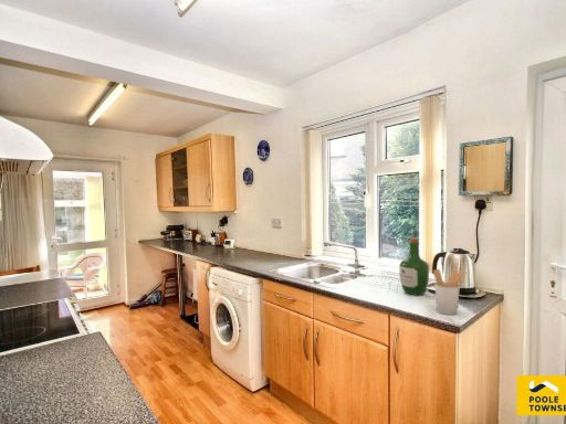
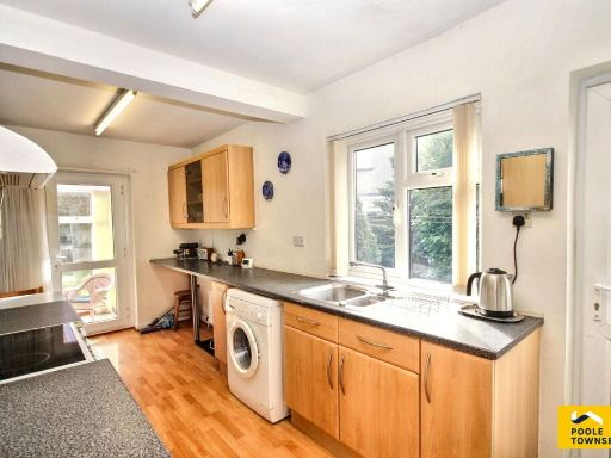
- wine bottle [398,236,430,296]
- utensil holder [432,267,467,316]
